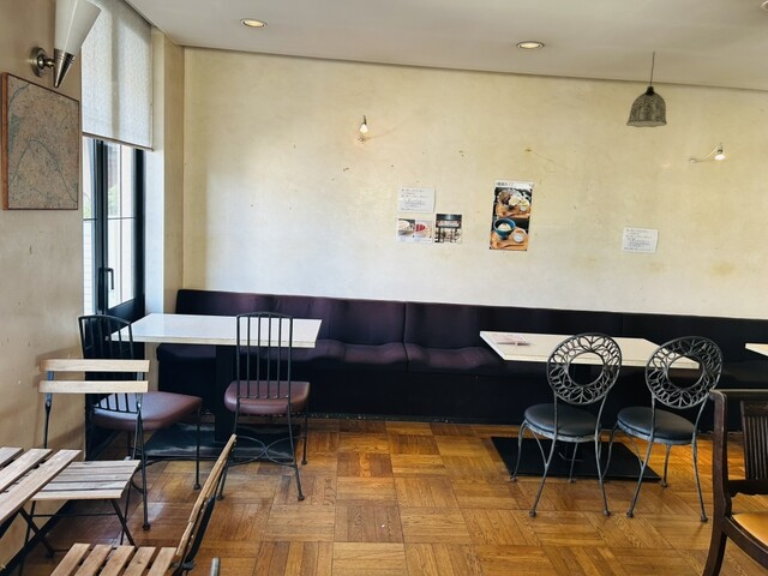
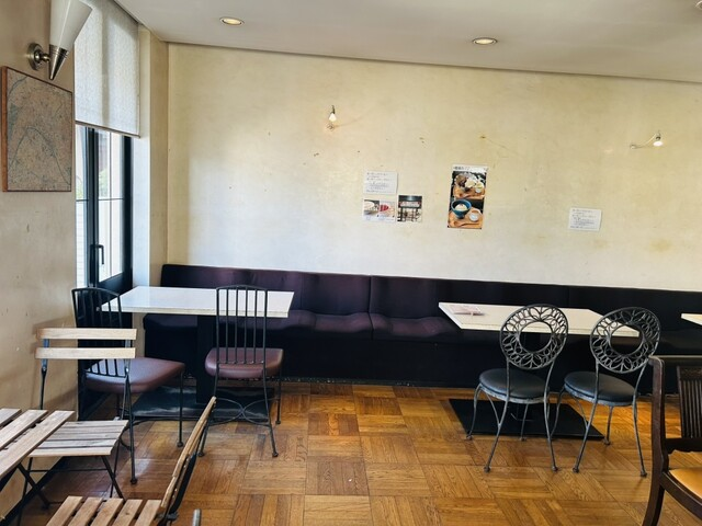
- pendant lamp [625,50,668,128]
